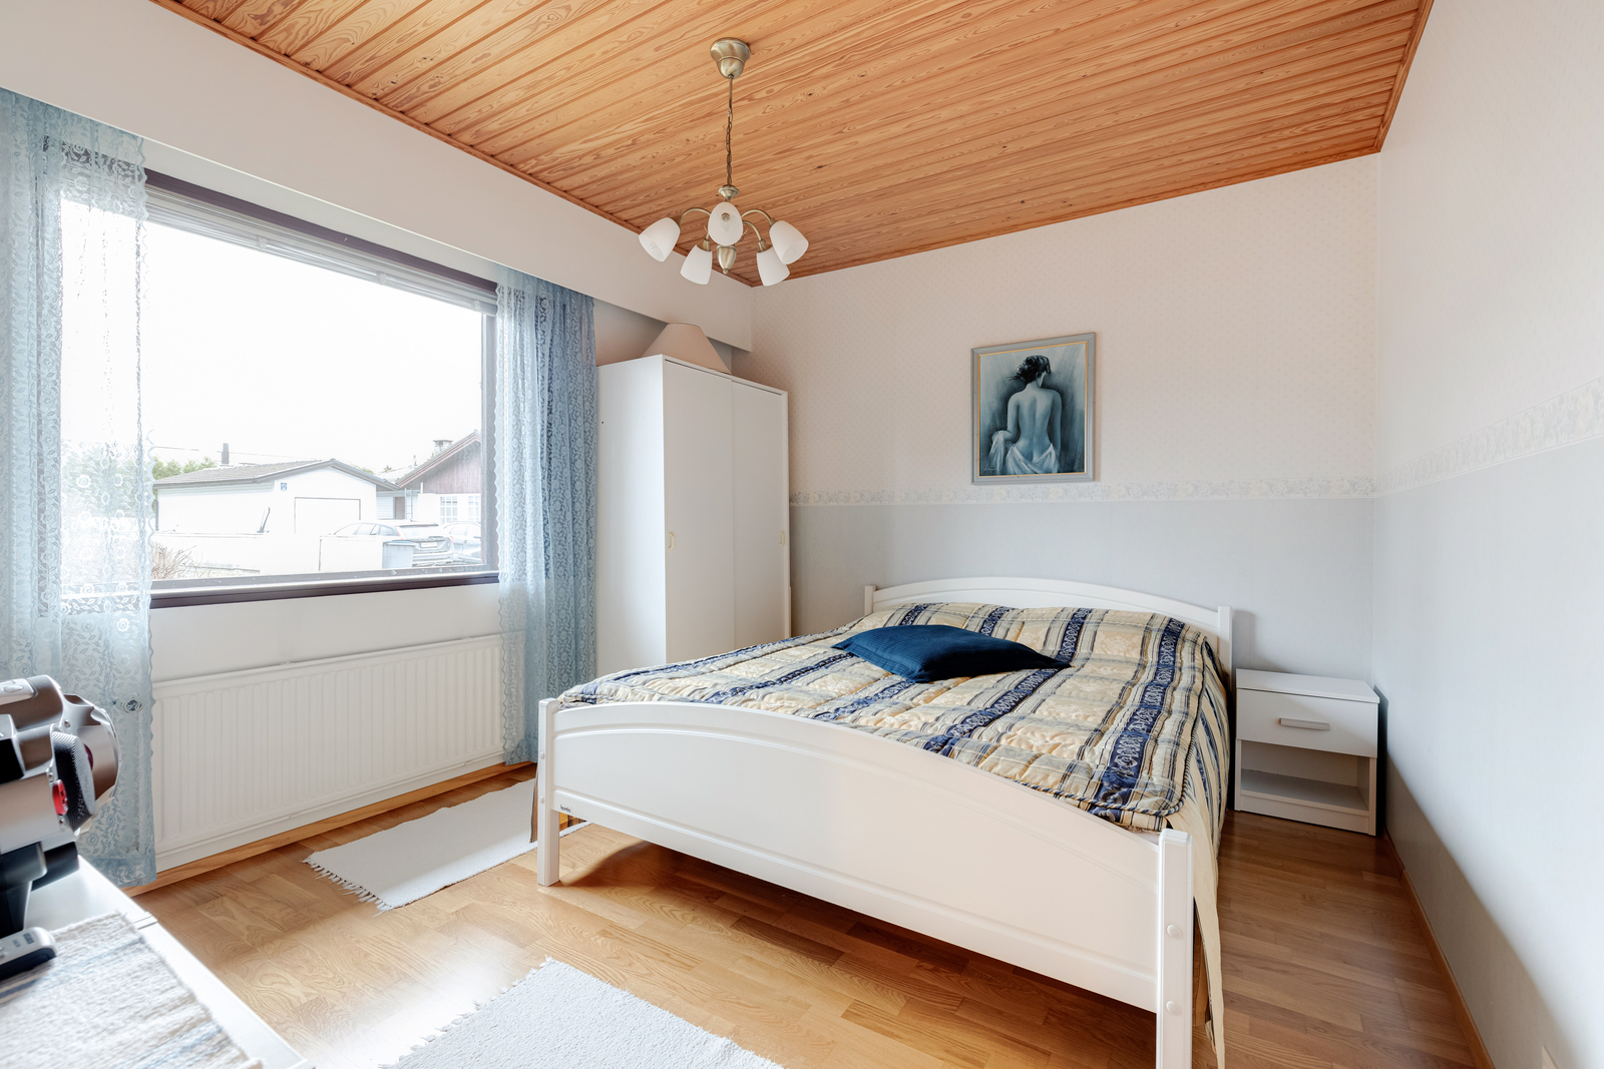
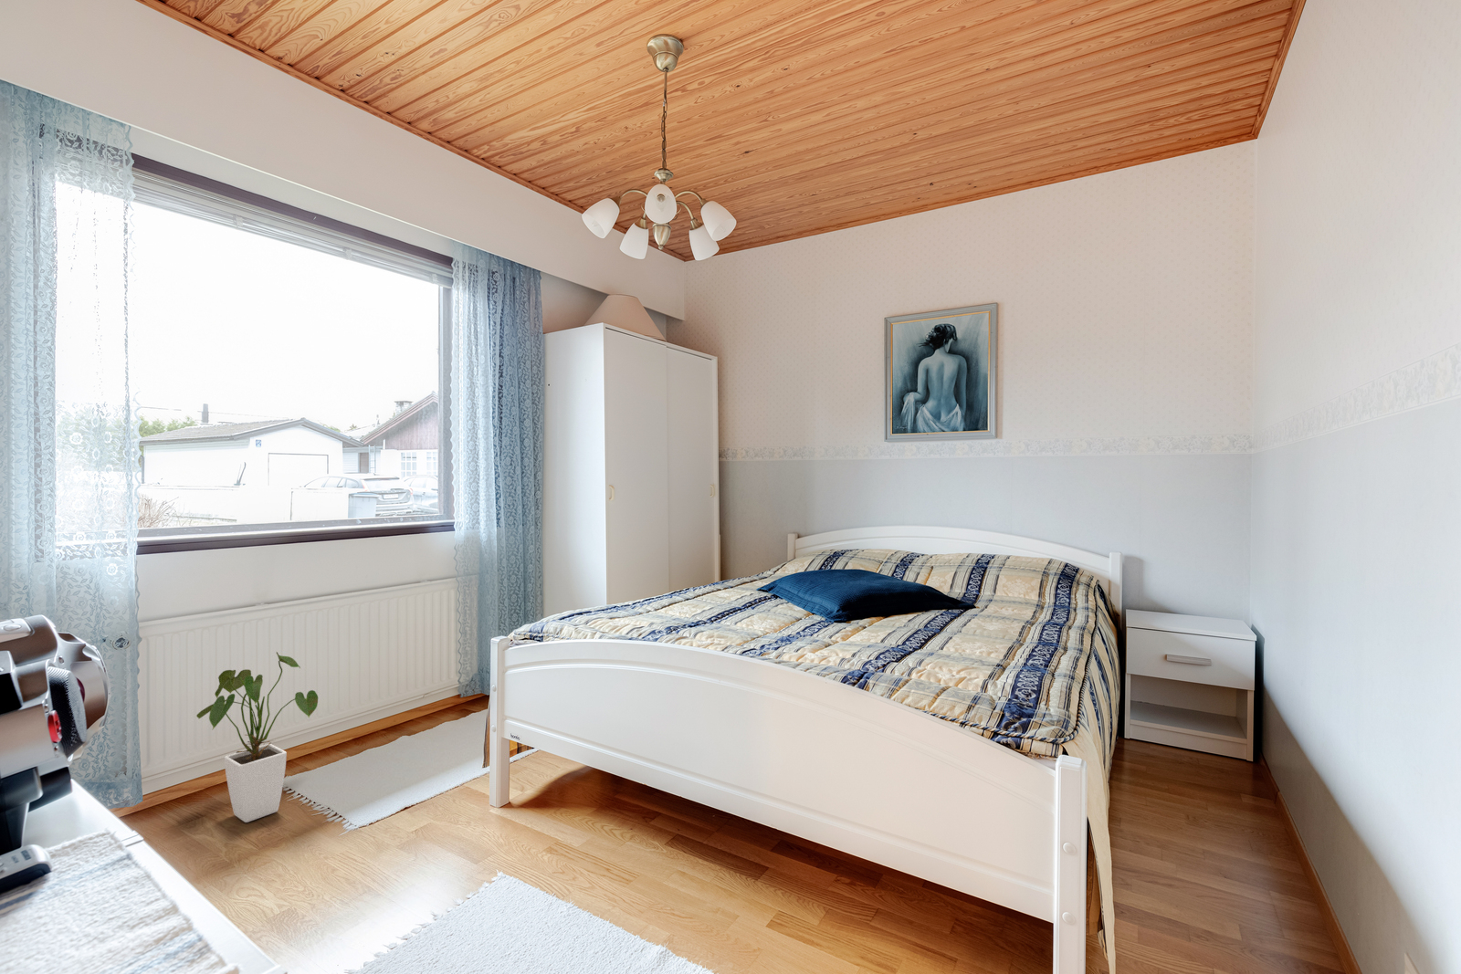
+ house plant [196,651,319,823]
